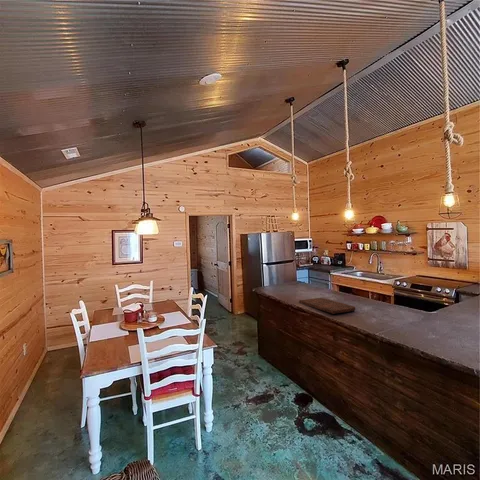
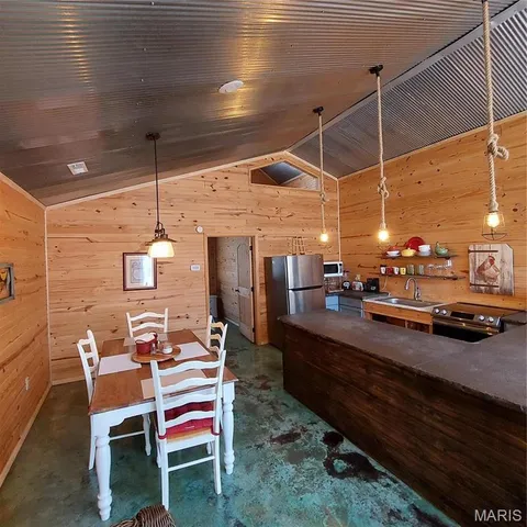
- cutting board [298,297,356,315]
